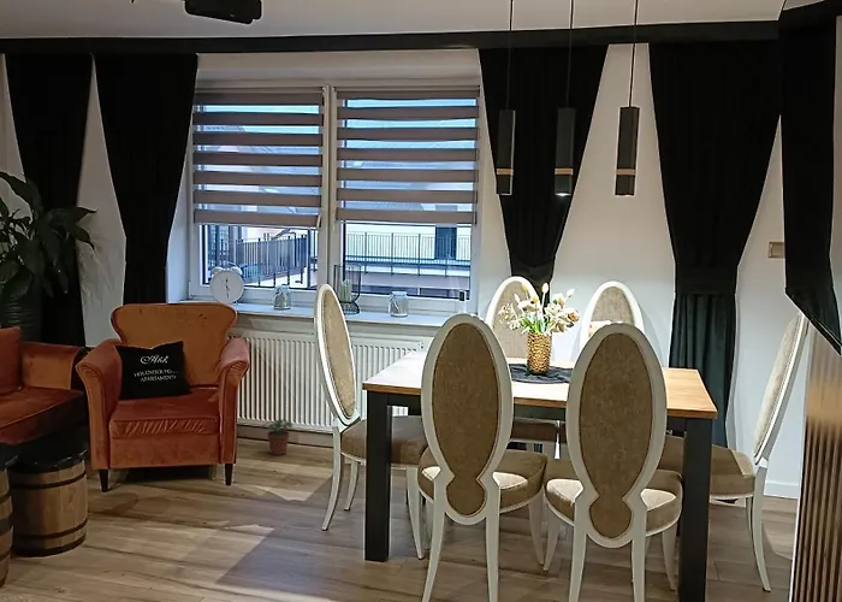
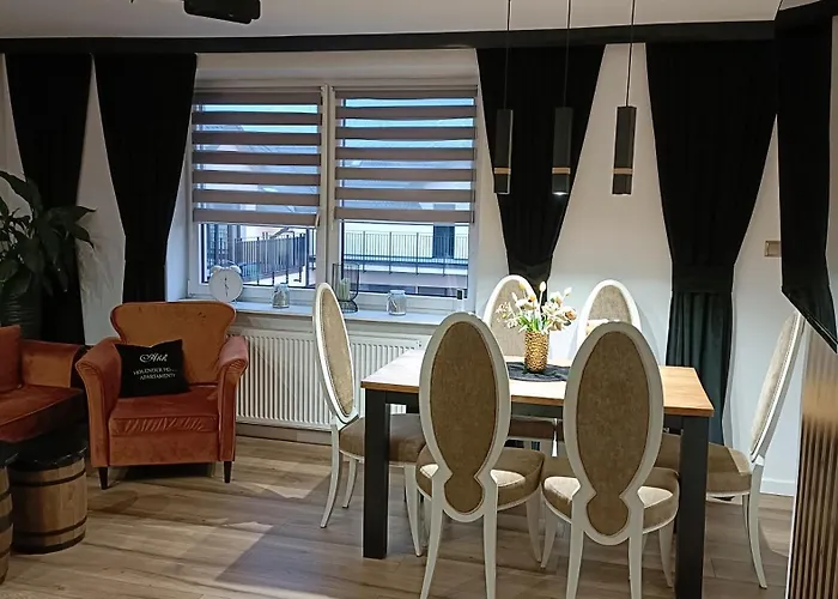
- potted plant [260,418,293,456]
